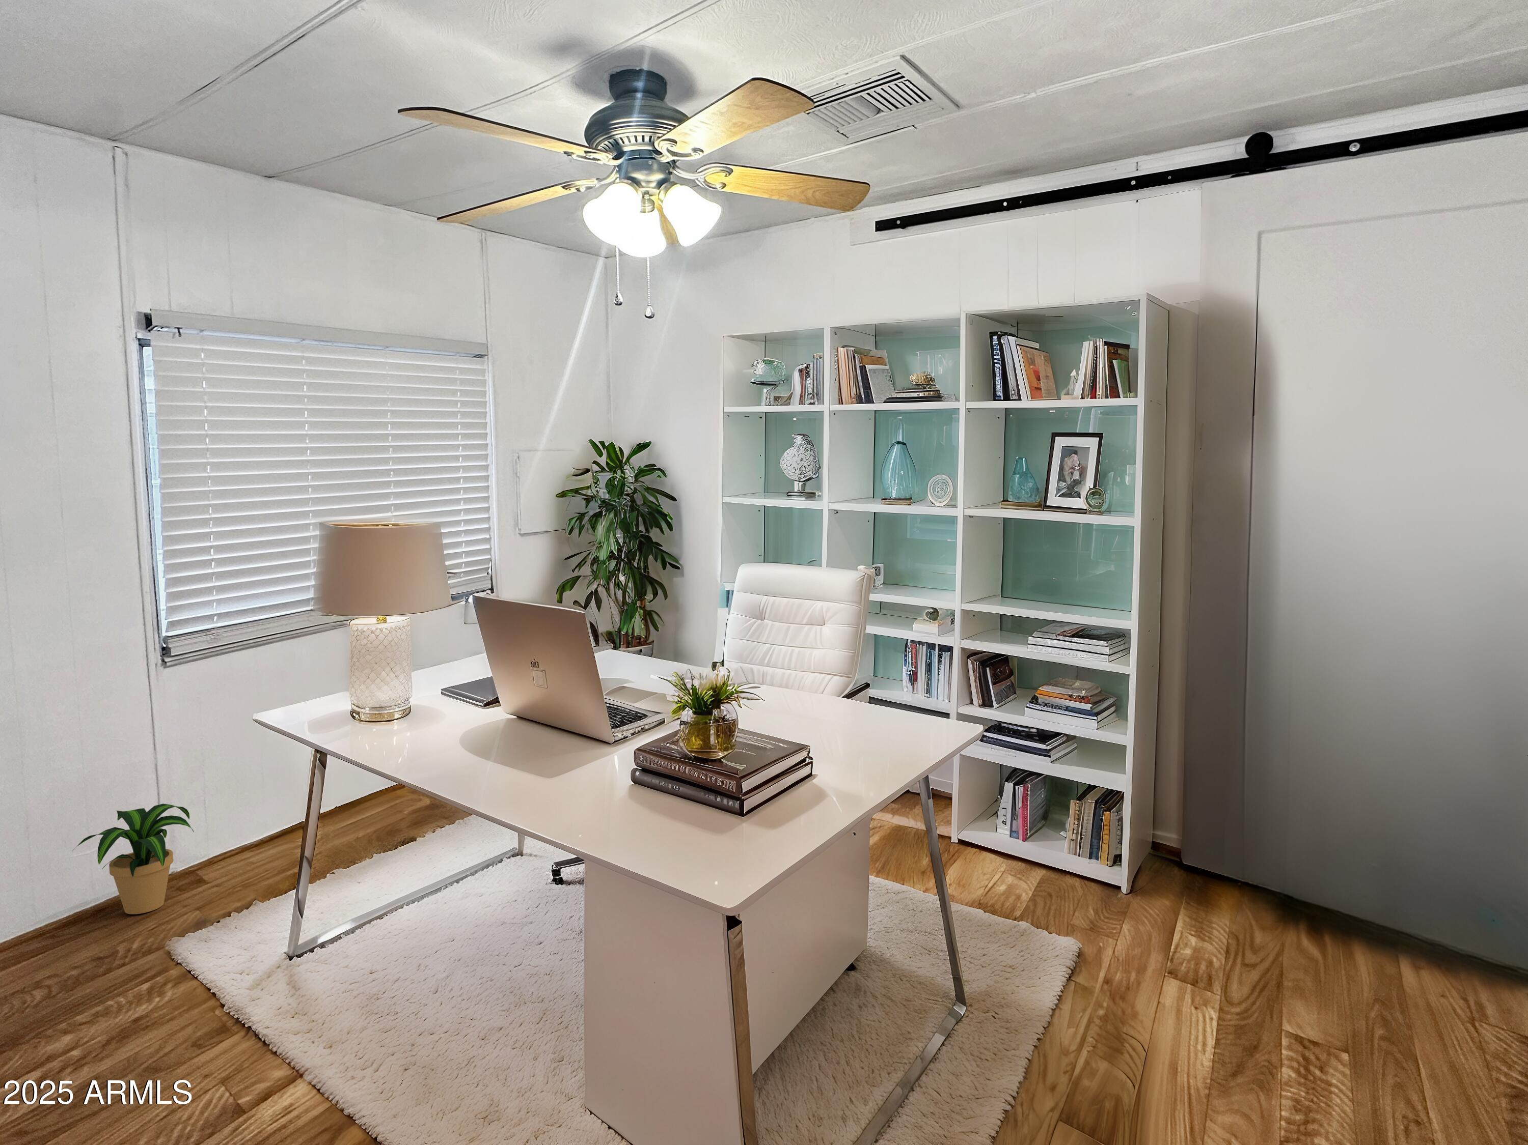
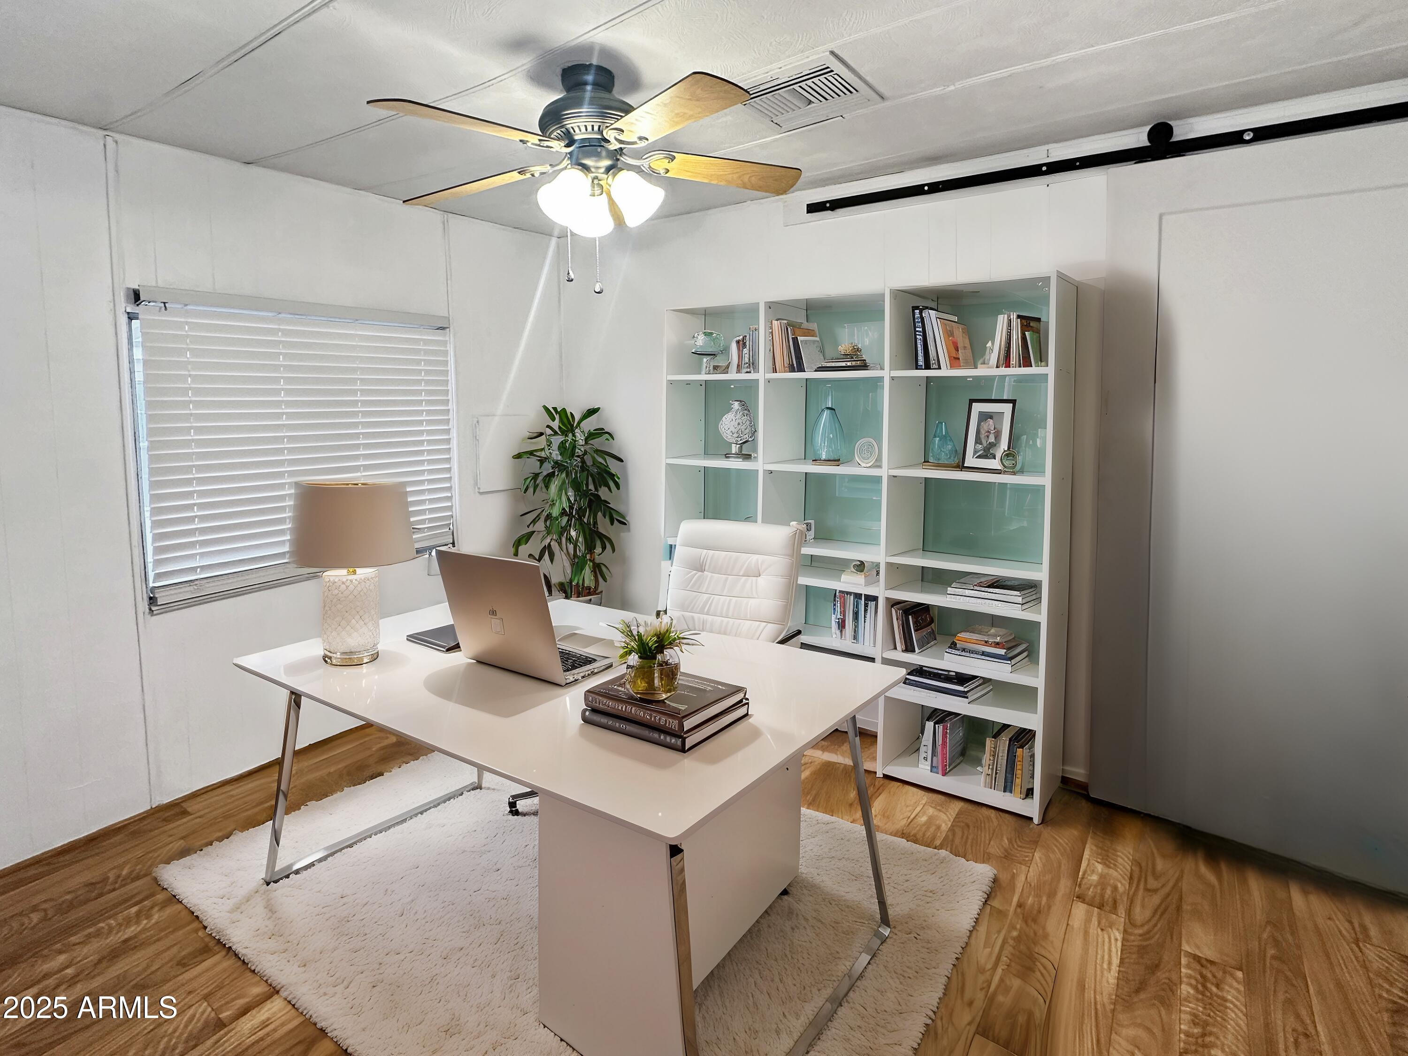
- potted plant [71,803,194,915]
